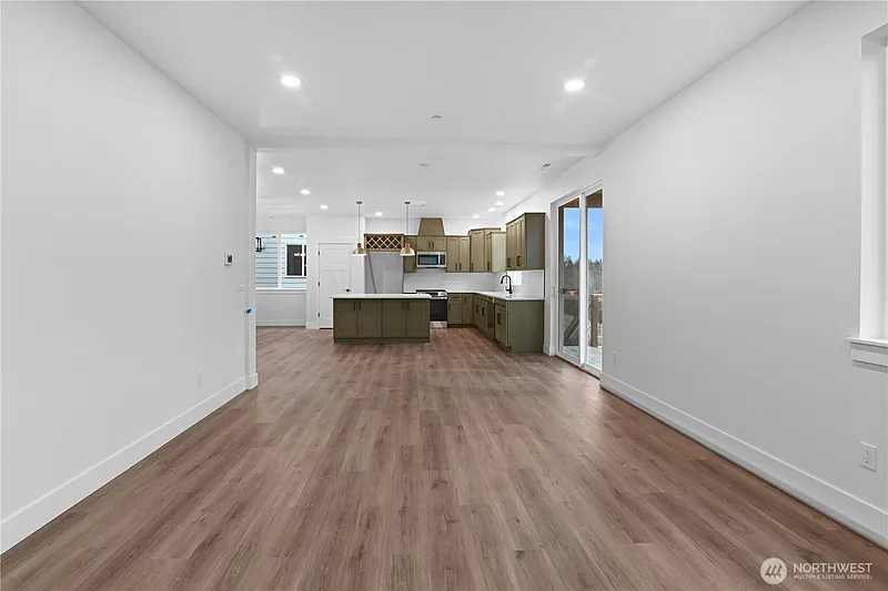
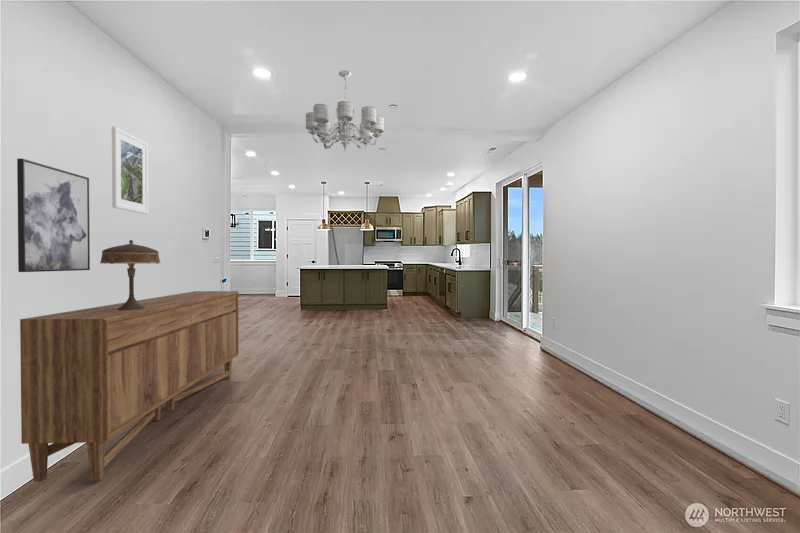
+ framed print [111,126,149,215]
+ chandelier [305,69,385,152]
+ sideboard [19,290,240,483]
+ table lamp [99,239,161,310]
+ wall art [16,158,91,273]
